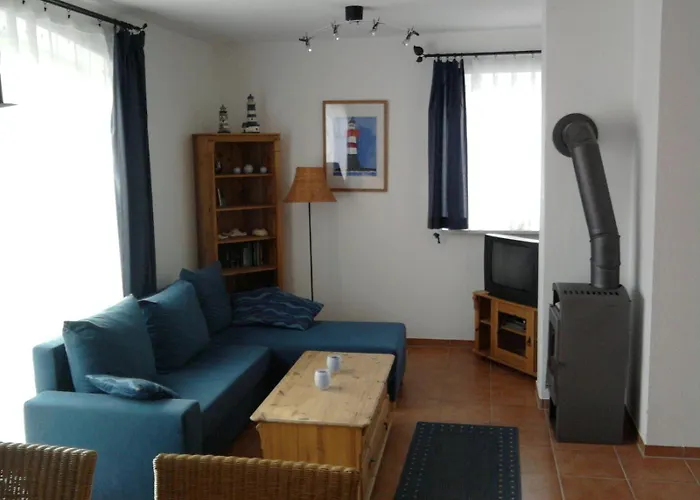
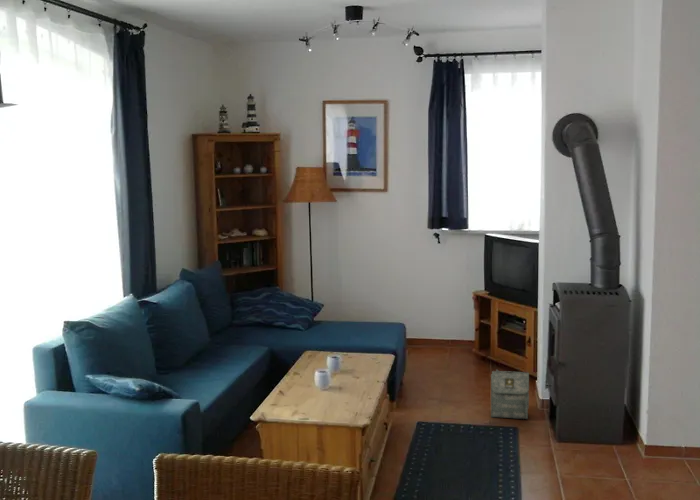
+ bag [490,369,530,420]
